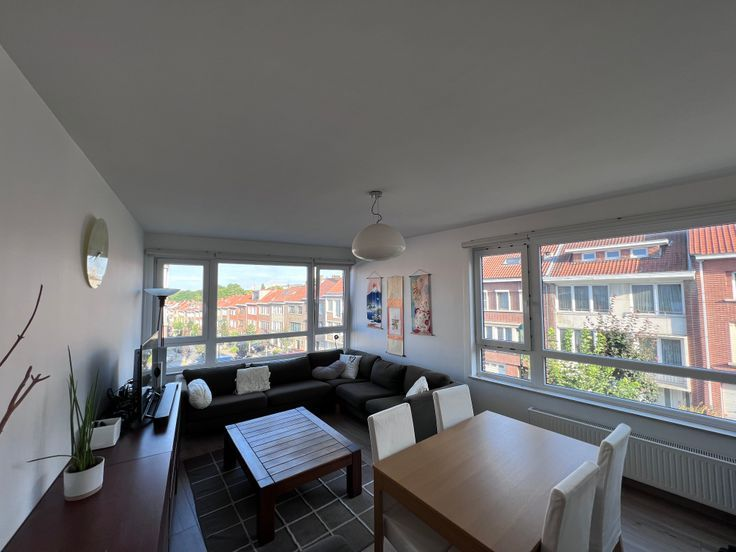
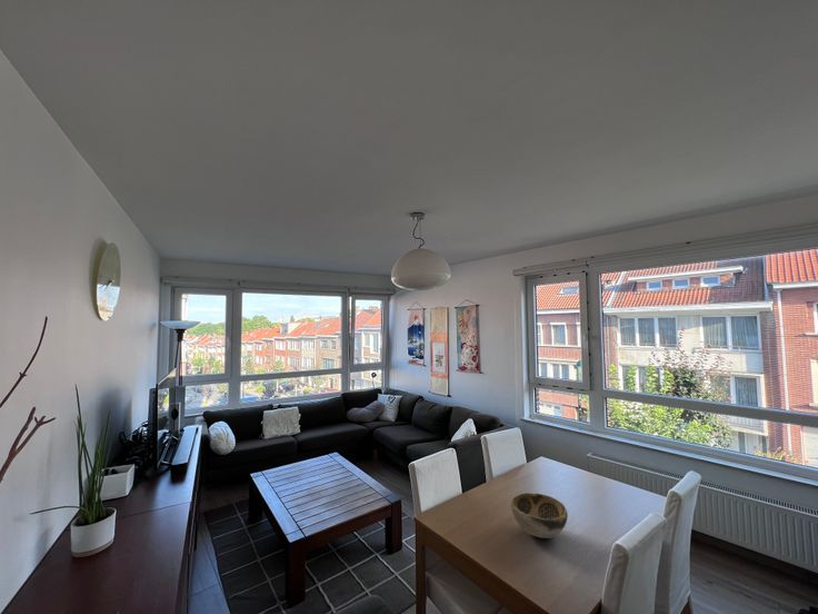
+ decorative bowl [510,492,569,539]
